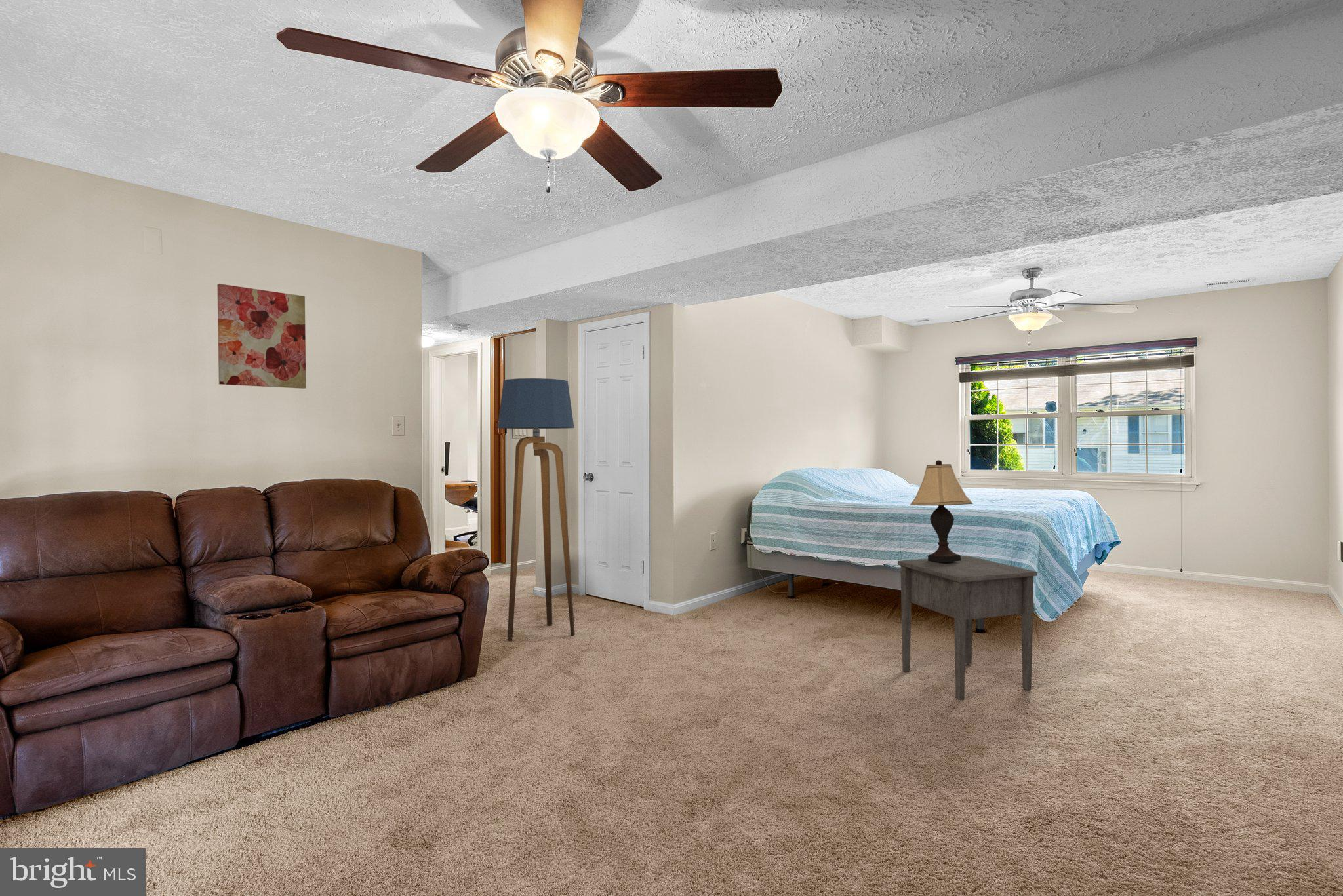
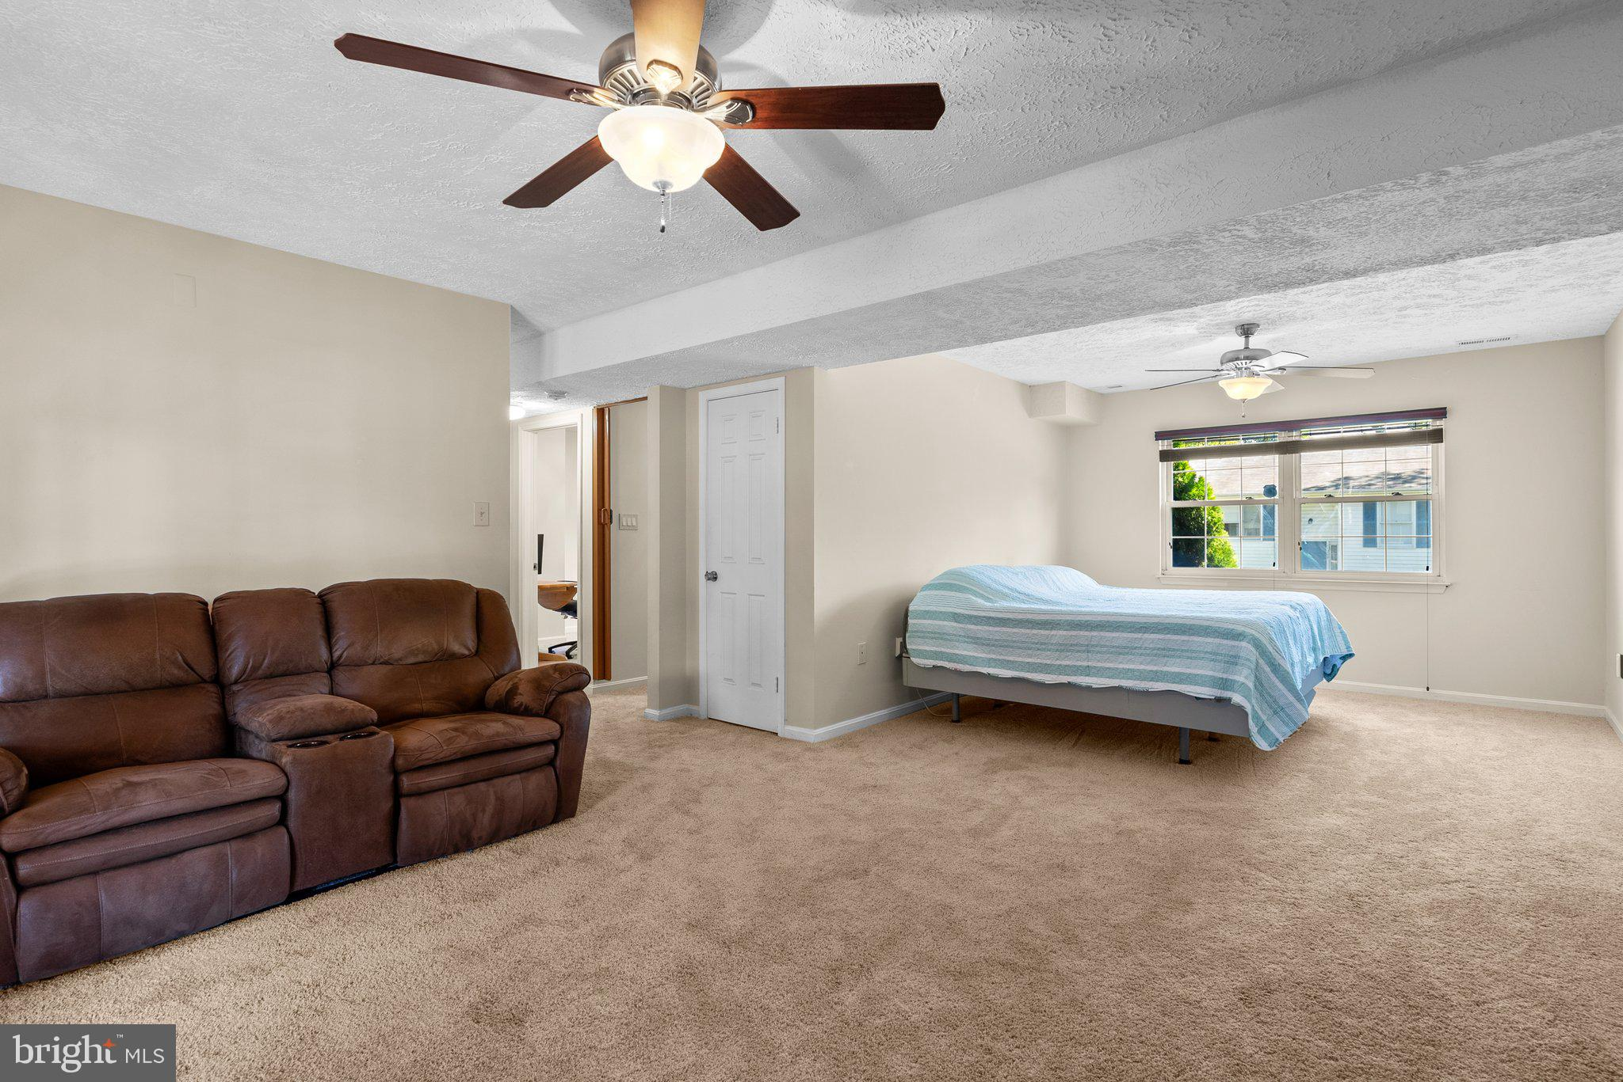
- floor lamp [497,378,576,642]
- wall art [216,283,307,389]
- lamp [910,459,974,562]
- nightstand [897,555,1038,701]
